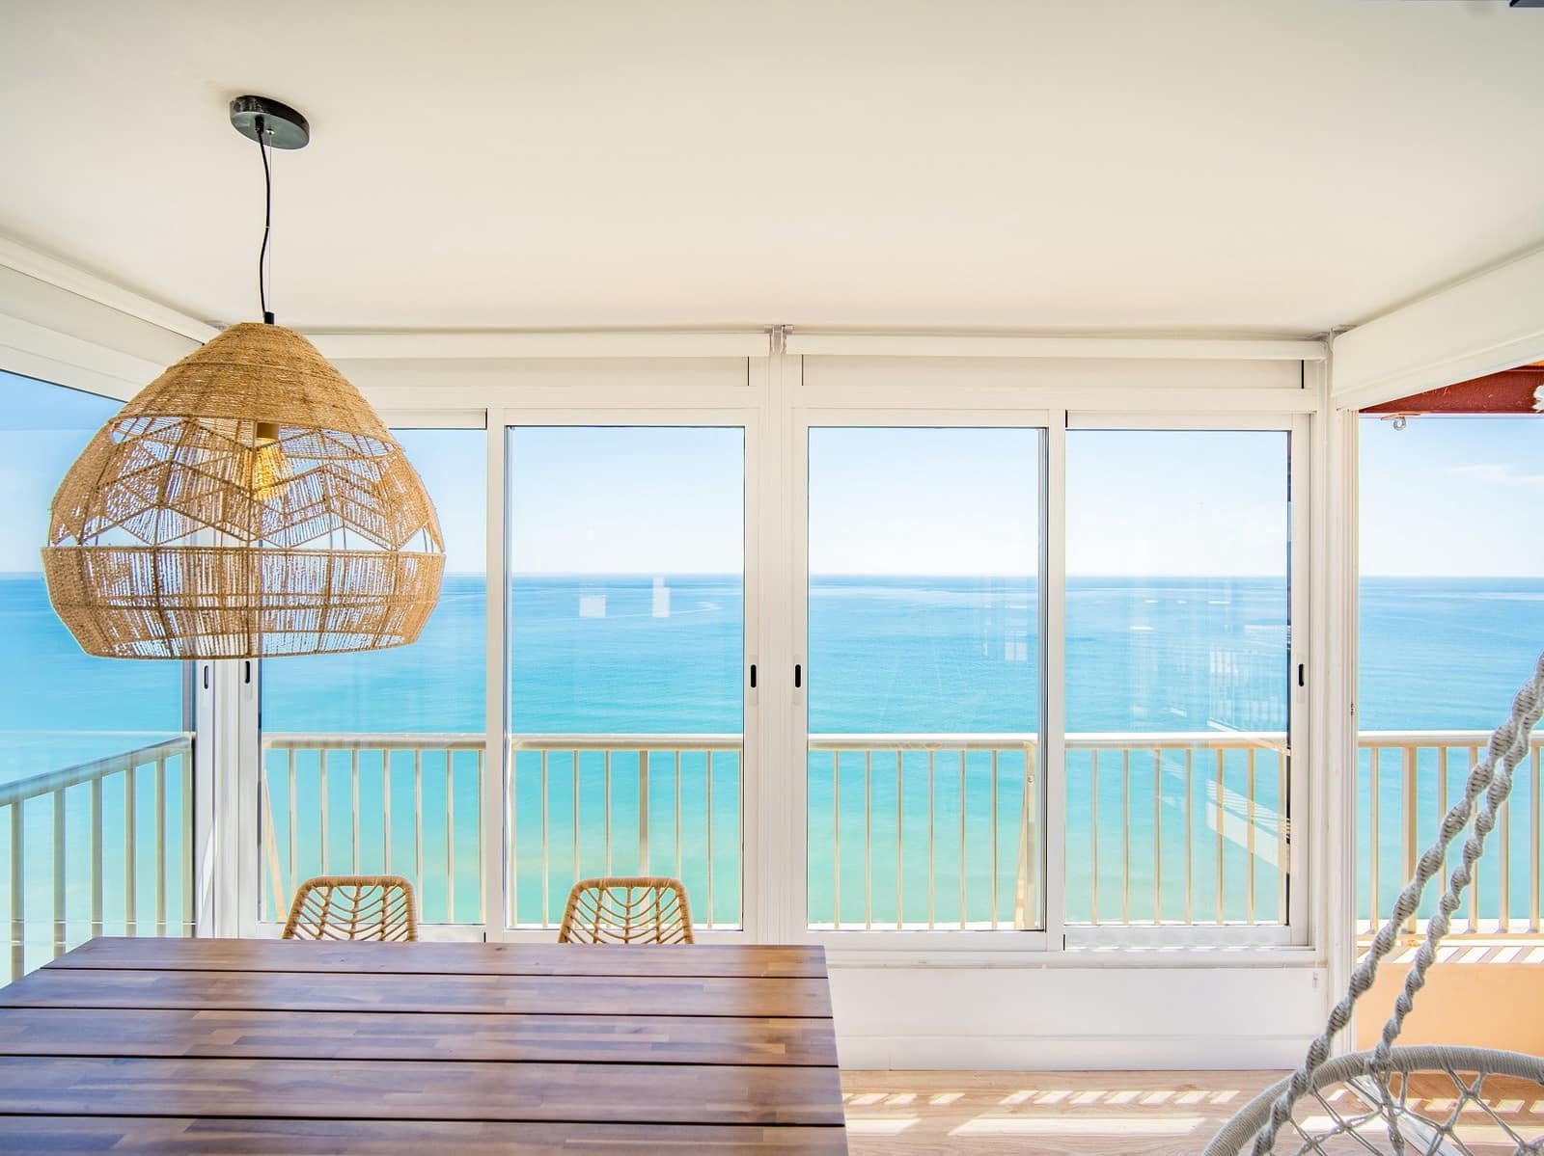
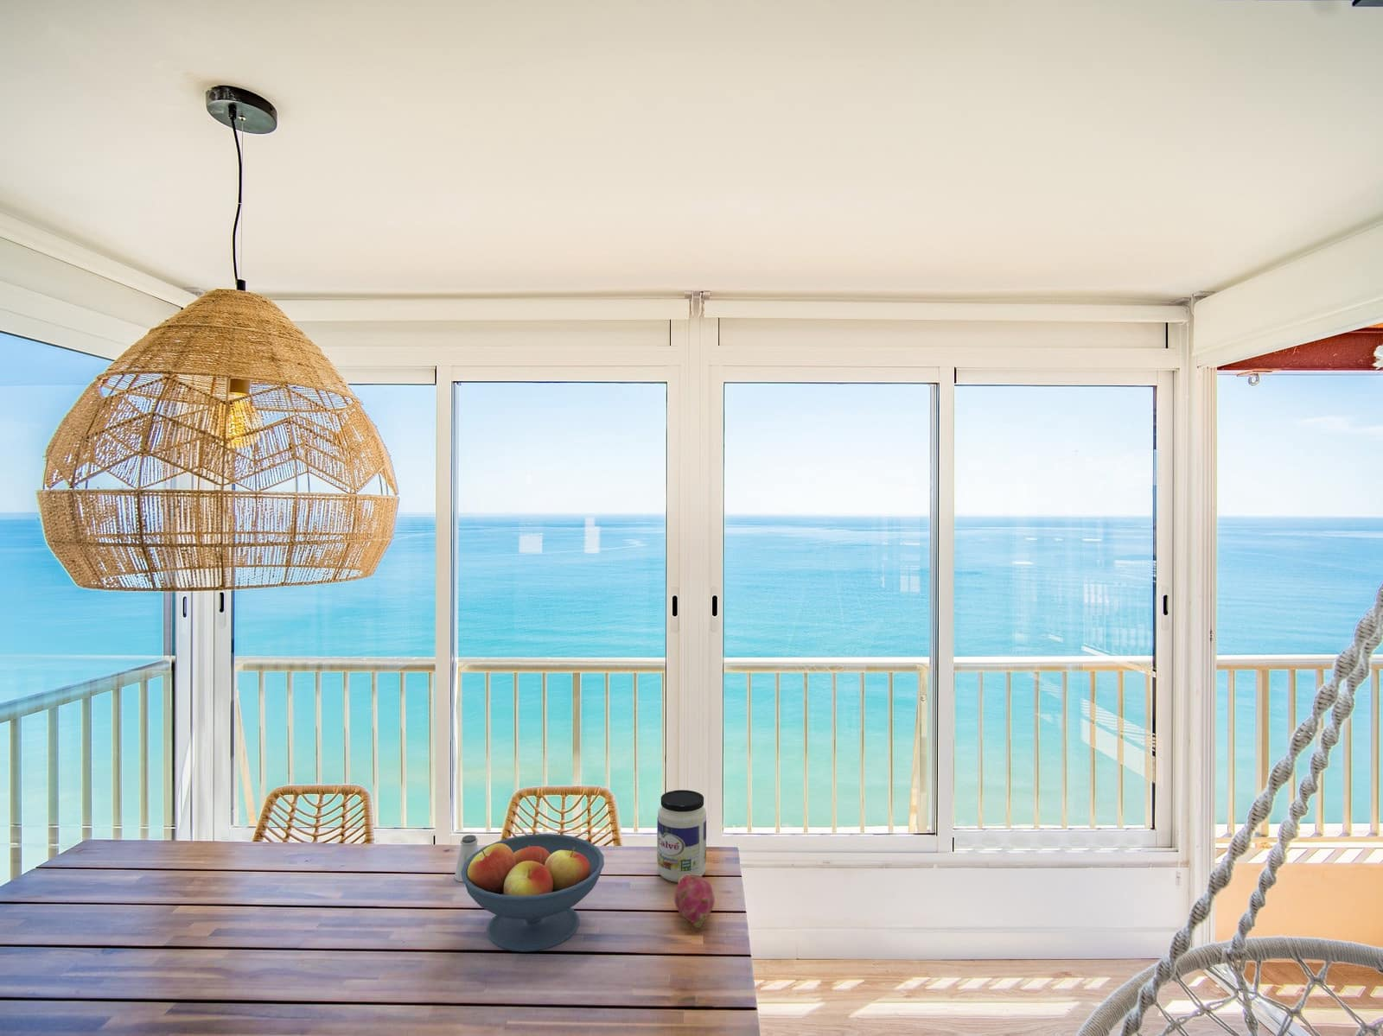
+ saltshaker [454,834,479,883]
+ jar [656,789,707,883]
+ fruit [672,875,716,929]
+ fruit bowl [460,832,605,953]
